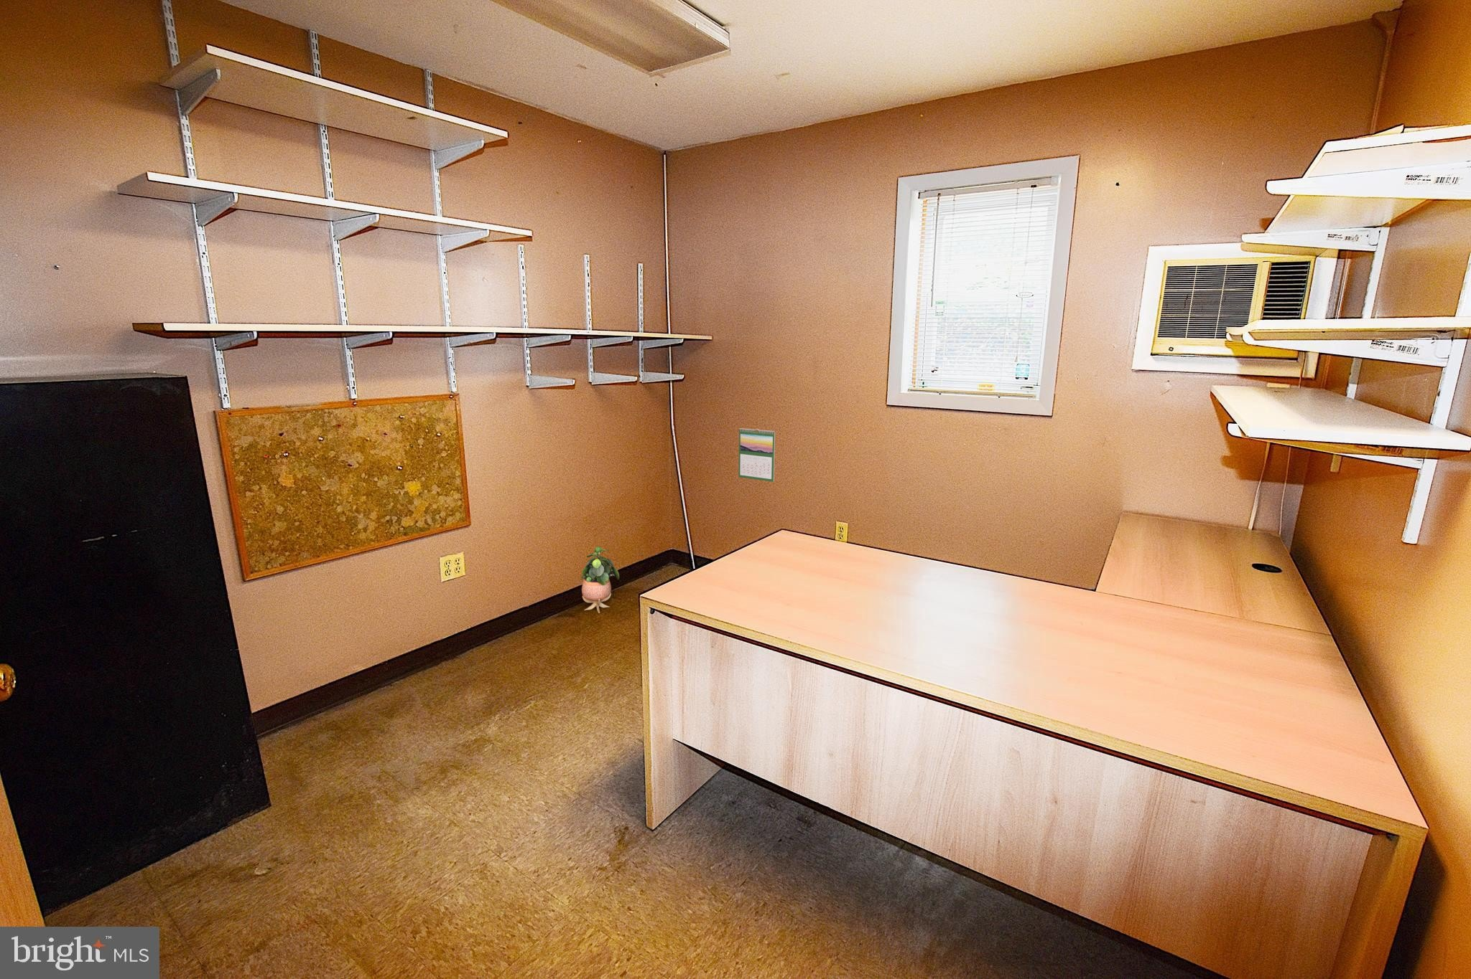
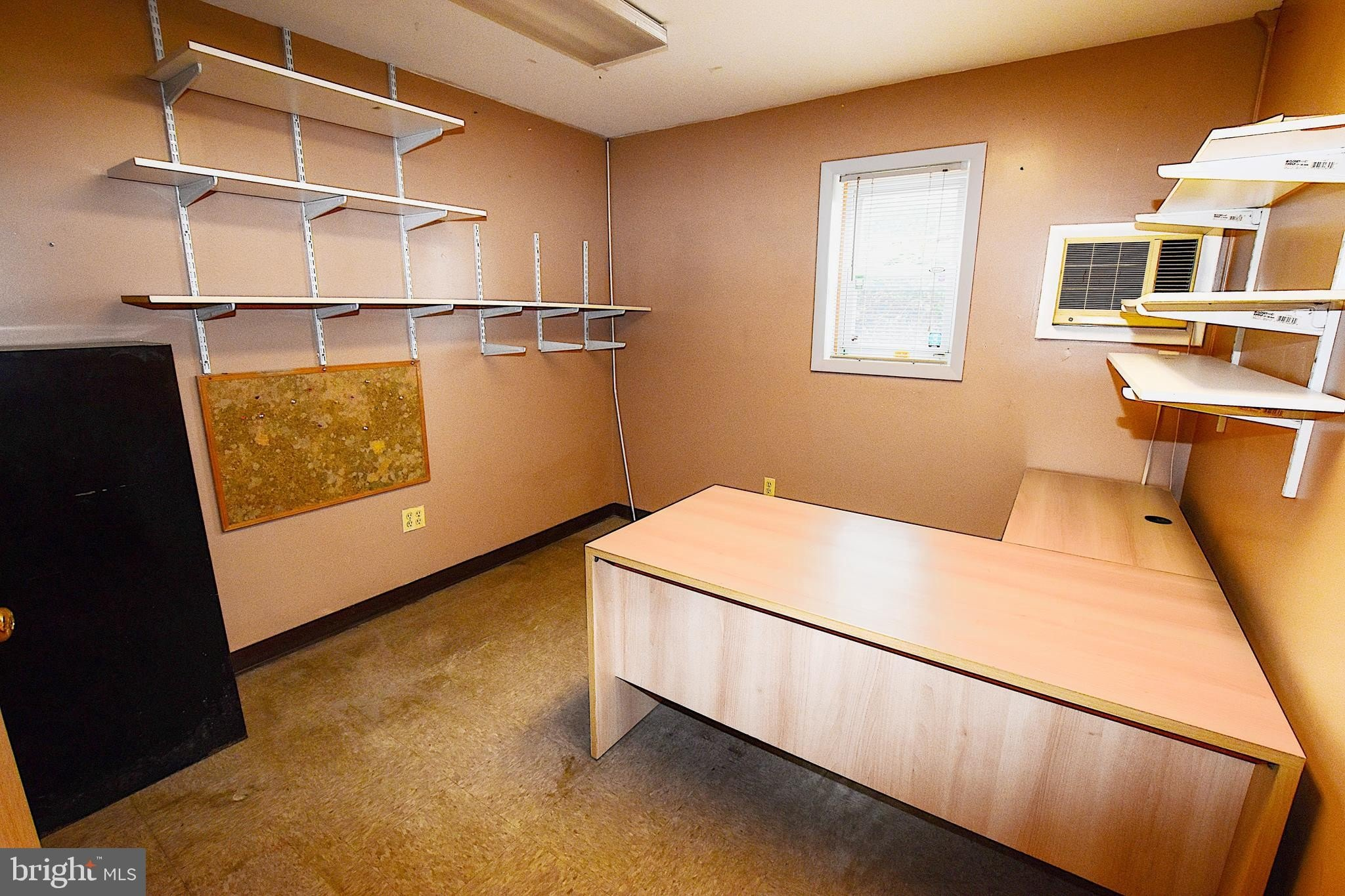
- calendar [738,427,775,483]
- potted plant [580,546,620,614]
